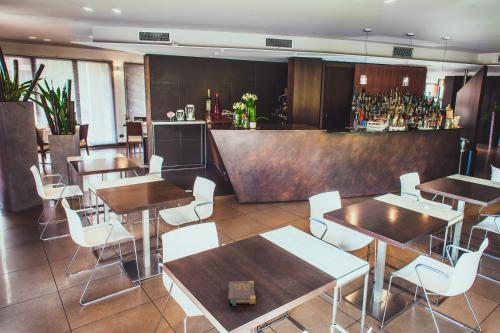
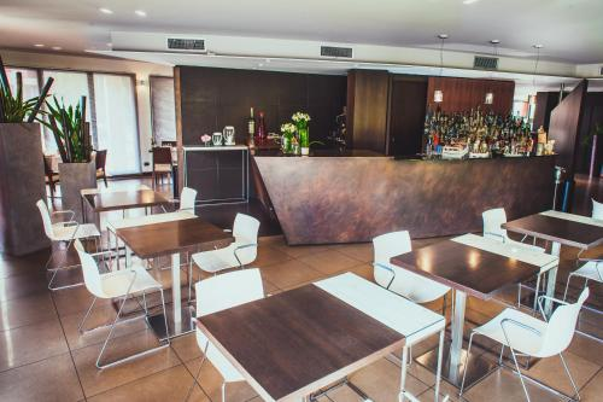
- book [227,280,256,307]
